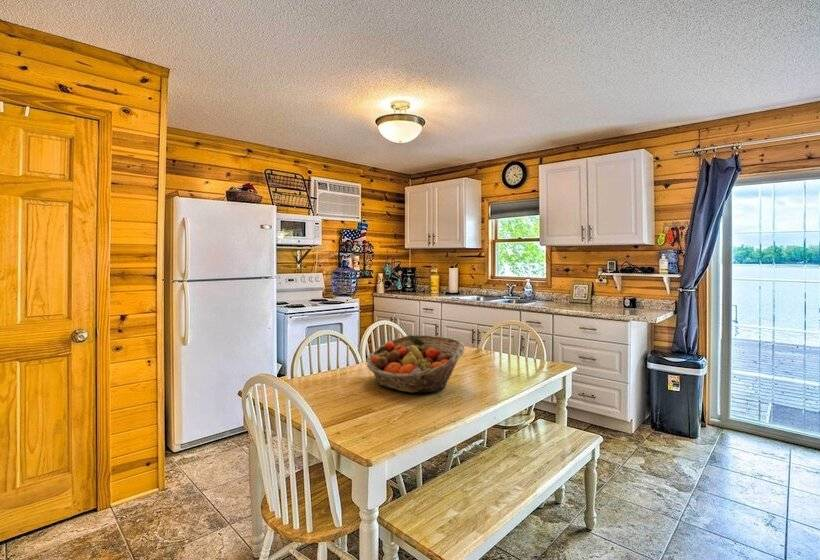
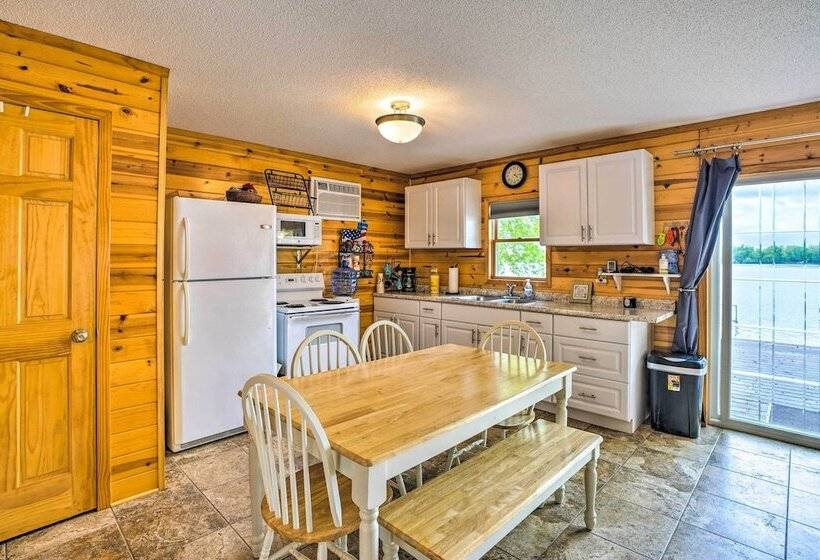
- fruit basket [365,334,465,394]
